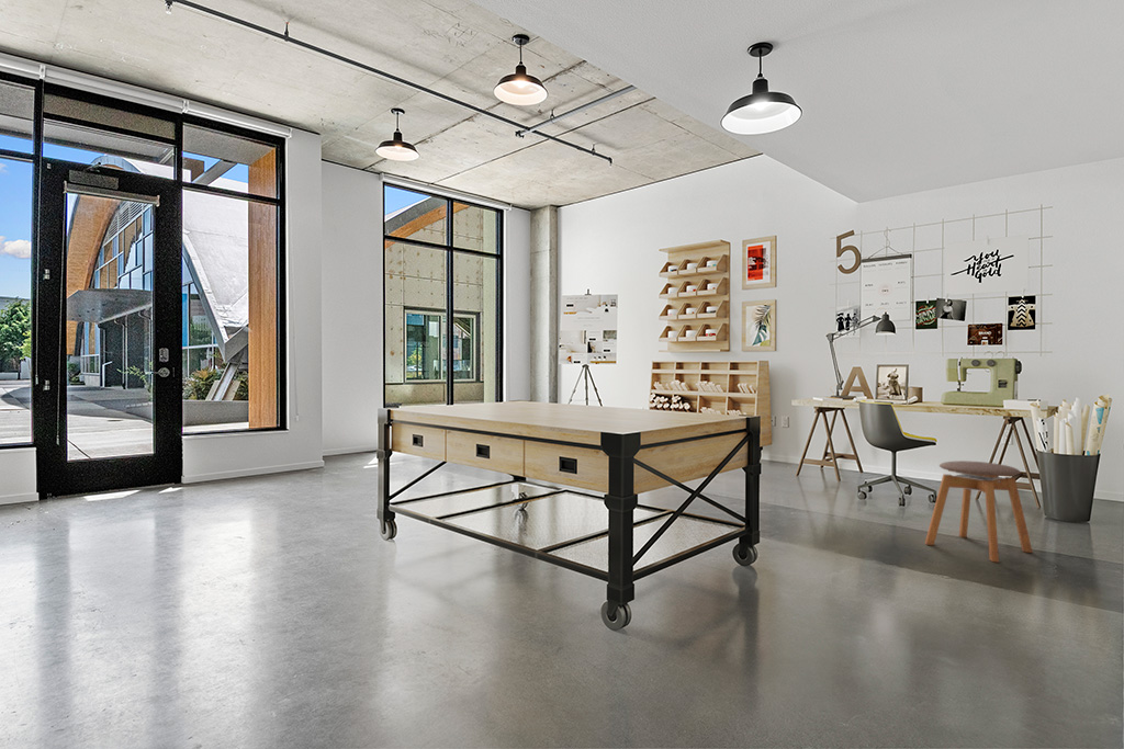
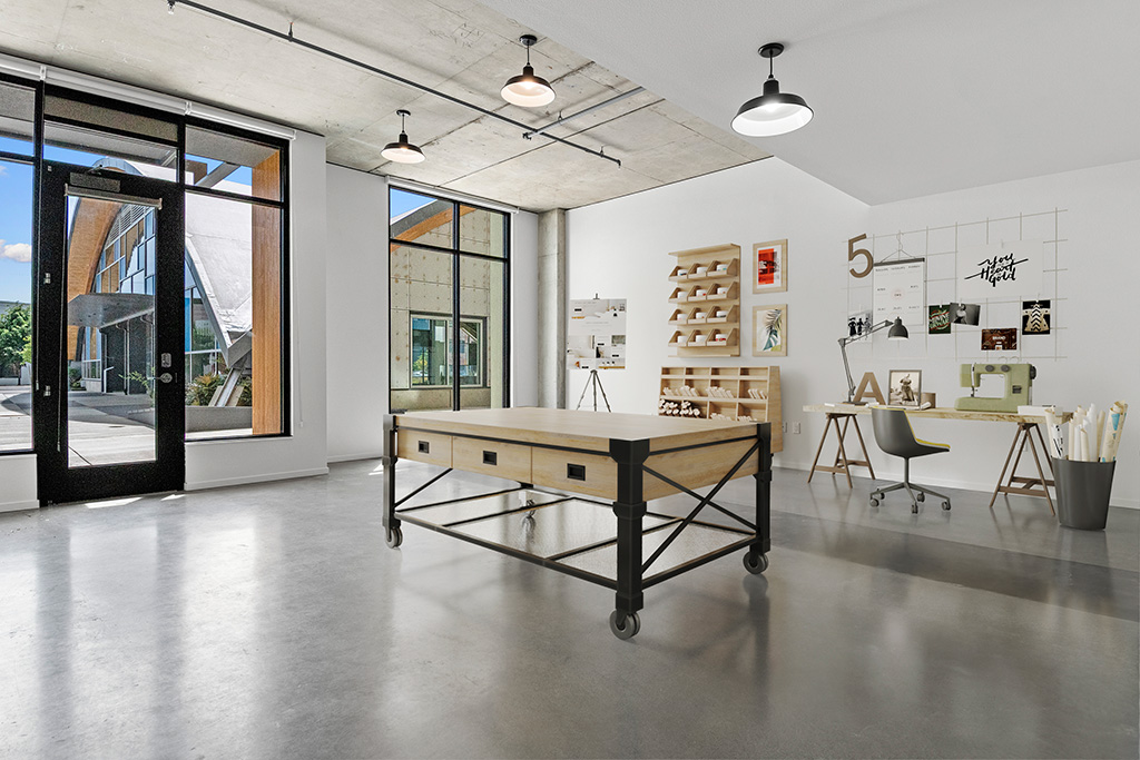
- stool [924,459,1034,564]
